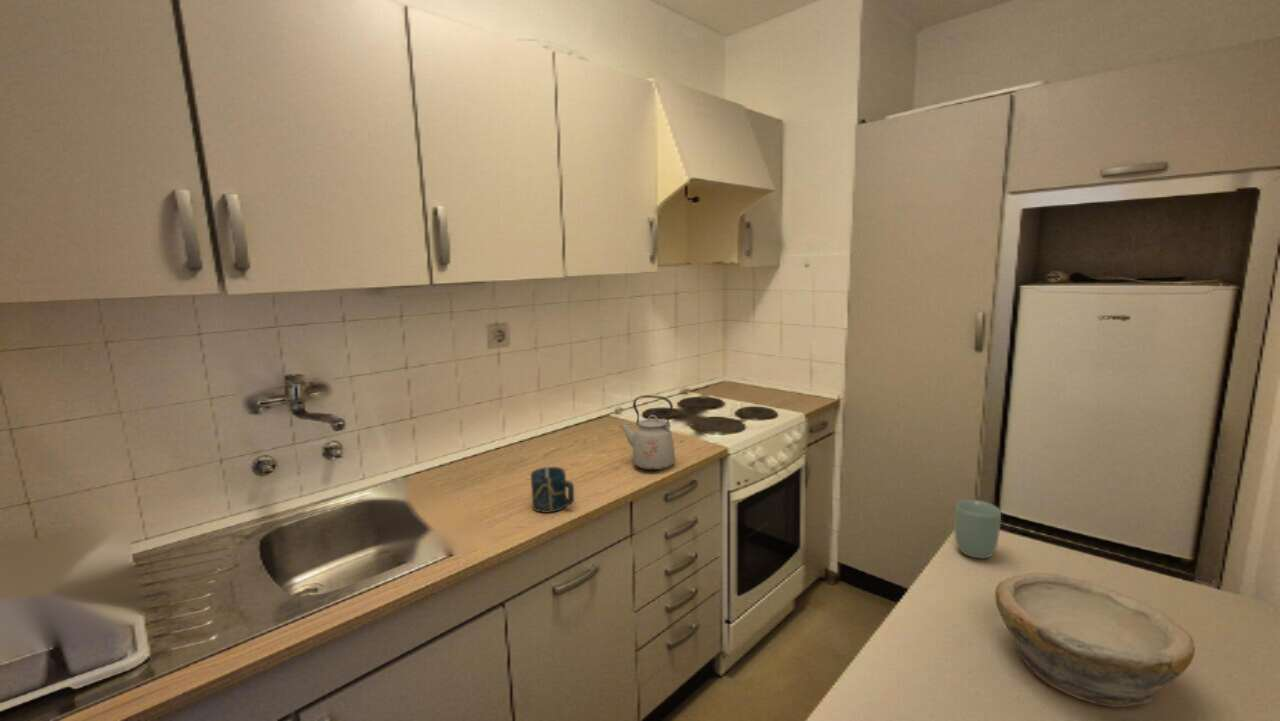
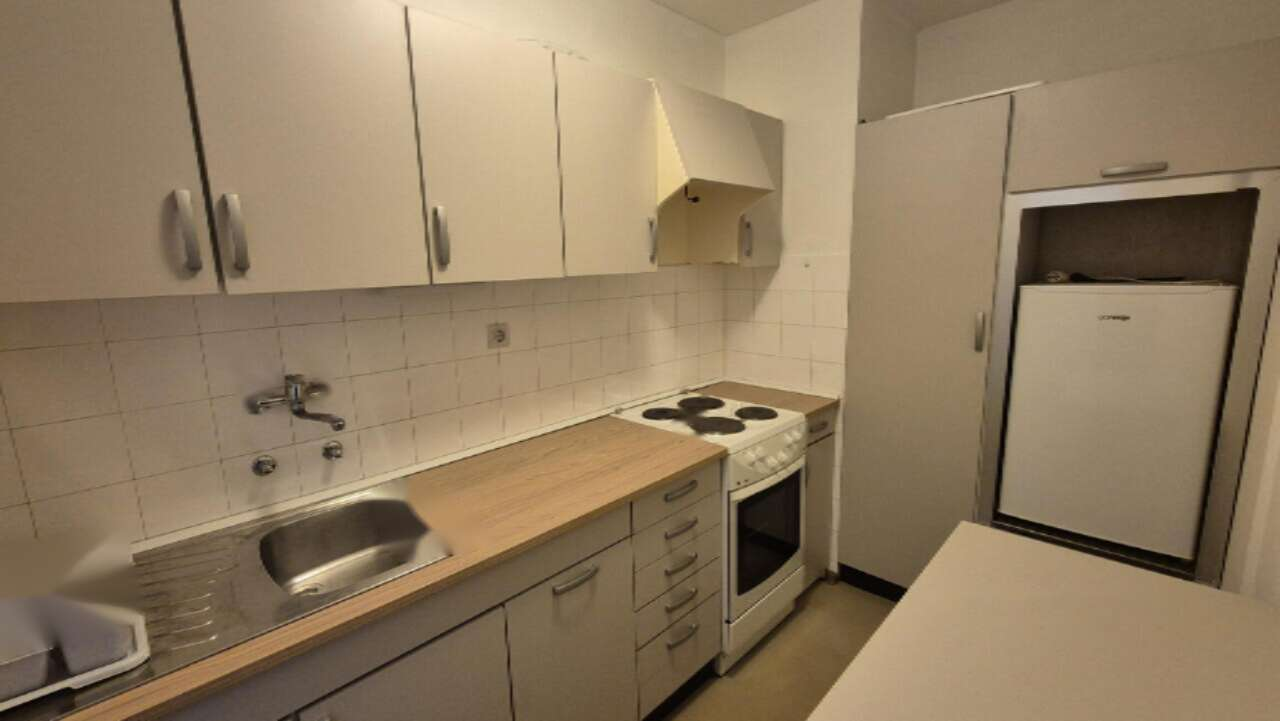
- bowl [994,572,1196,708]
- cup [953,499,1002,559]
- kettle [618,394,676,471]
- cup [530,466,575,514]
